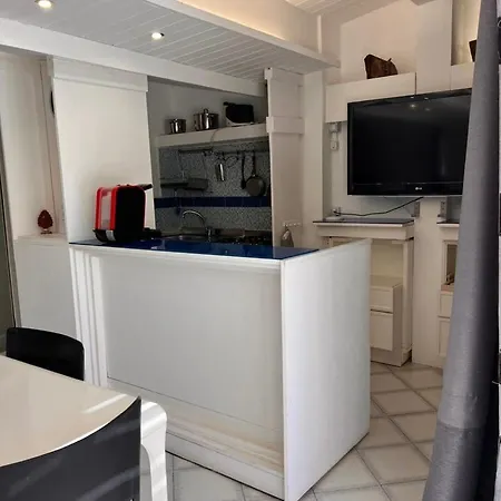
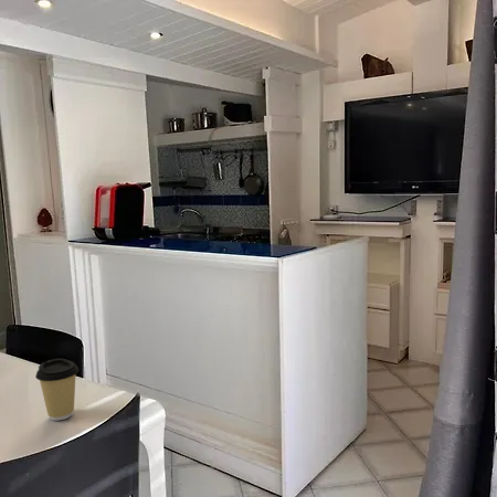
+ coffee cup [34,358,80,422]
